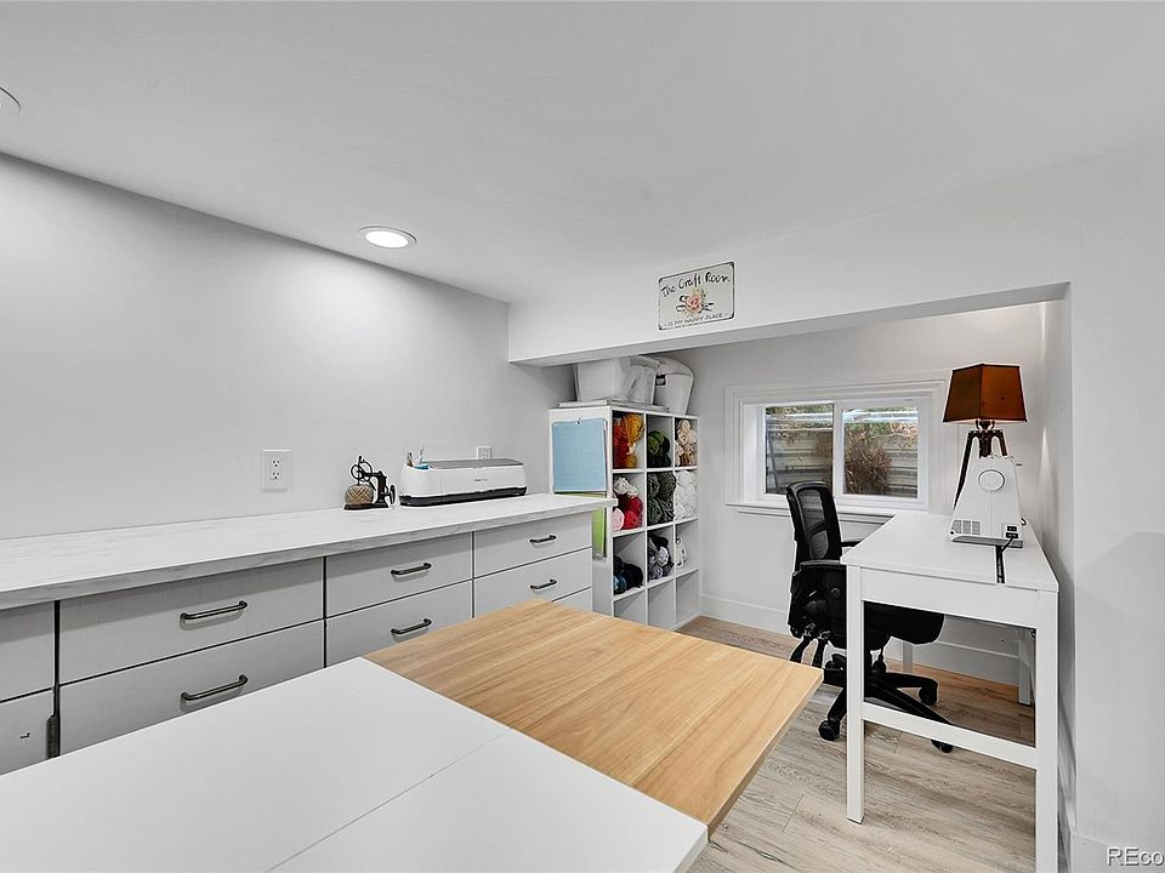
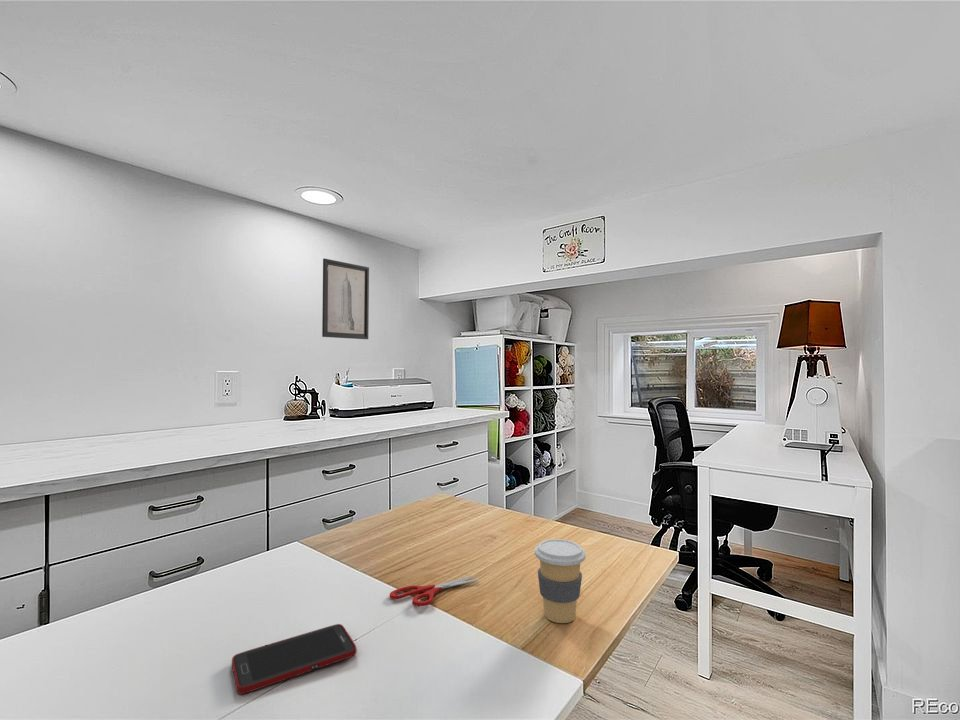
+ wall art [321,257,370,340]
+ coffee cup [534,538,587,624]
+ scissors [389,575,480,607]
+ cell phone [231,623,358,695]
